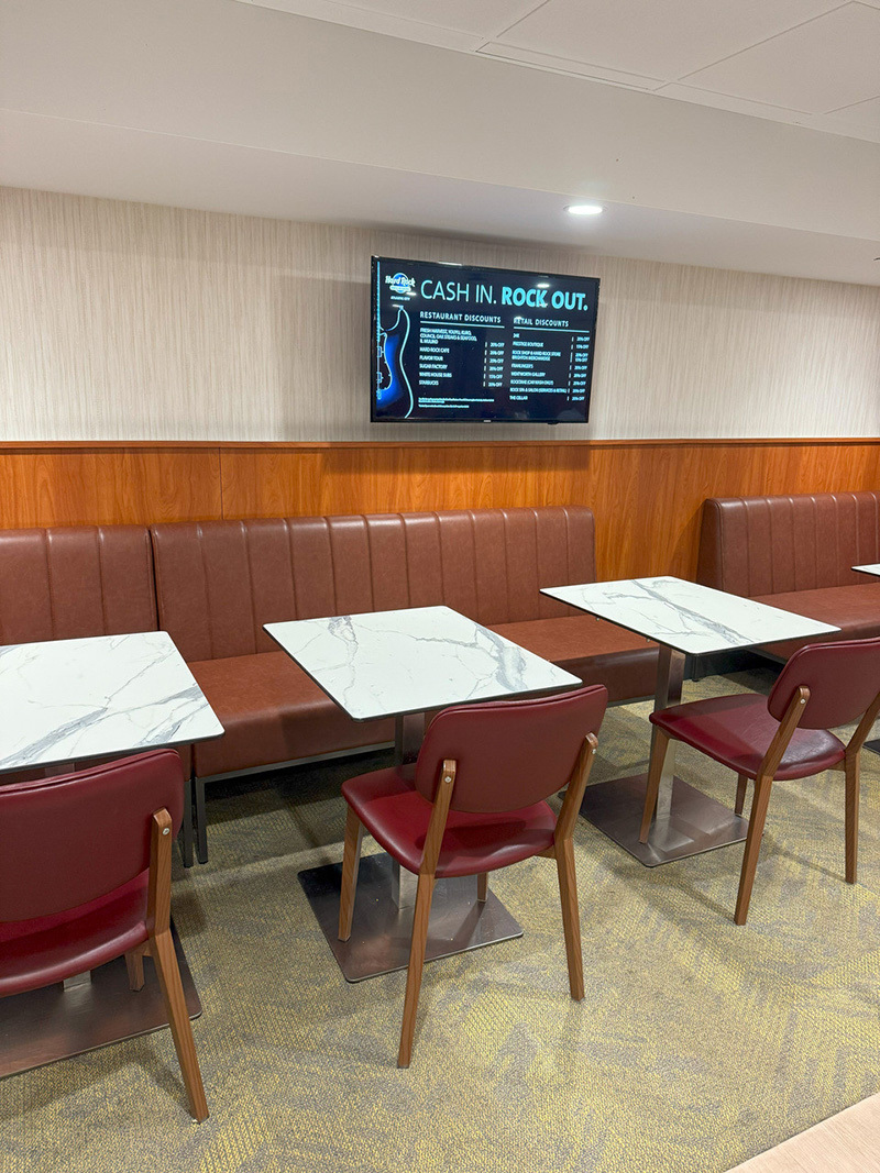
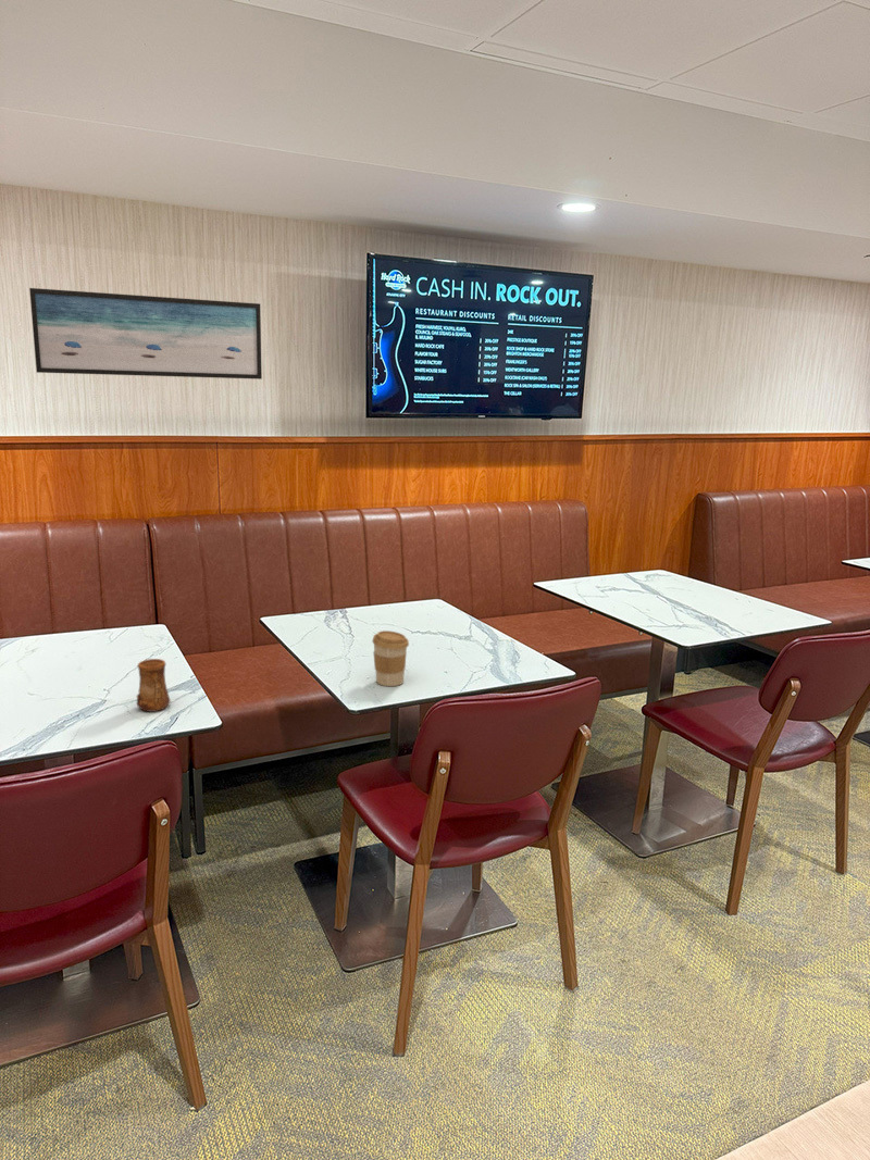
+ coffee cup [371,629,410,687]
+ wall art [28,287,263,381]
+ cup [136,658,172,713]
